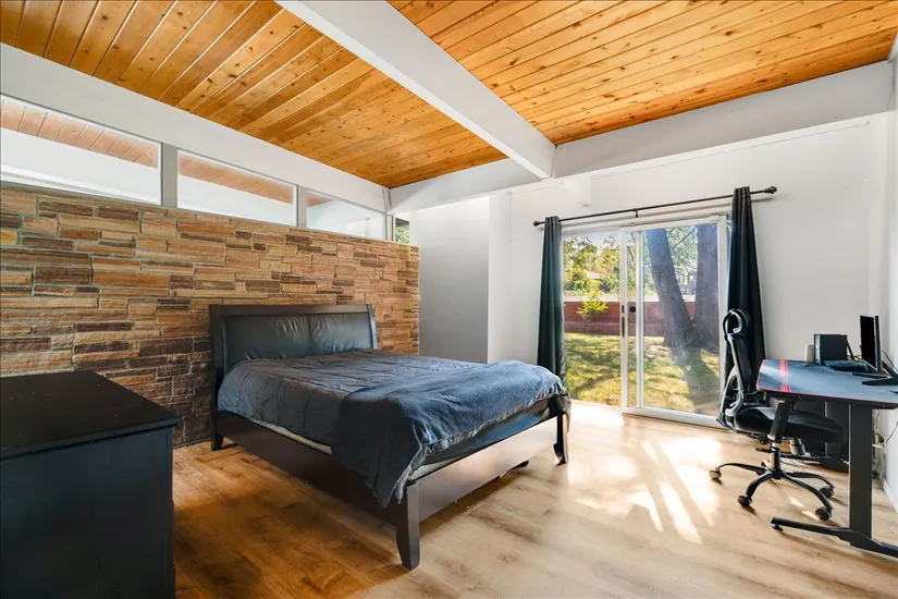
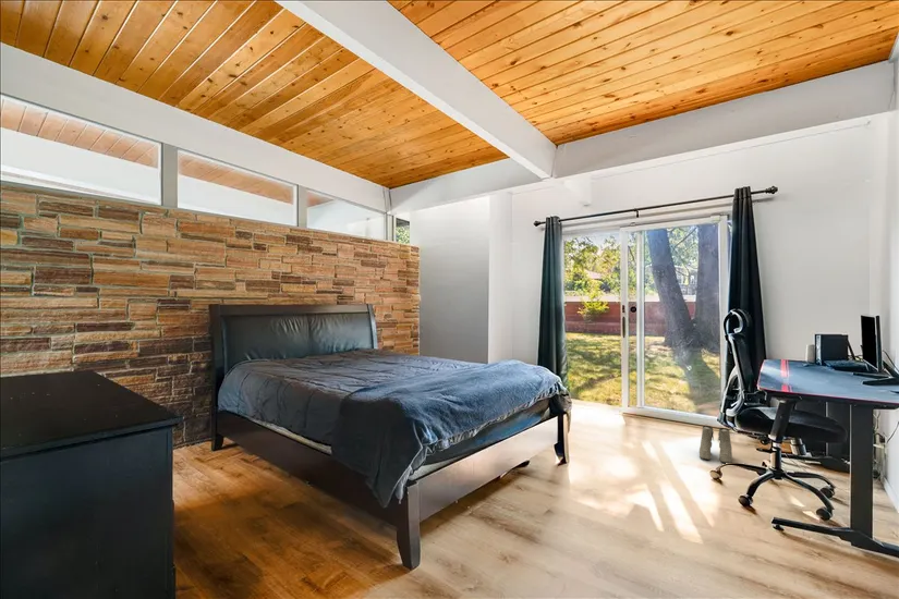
+ boots [698,425,733,464]
